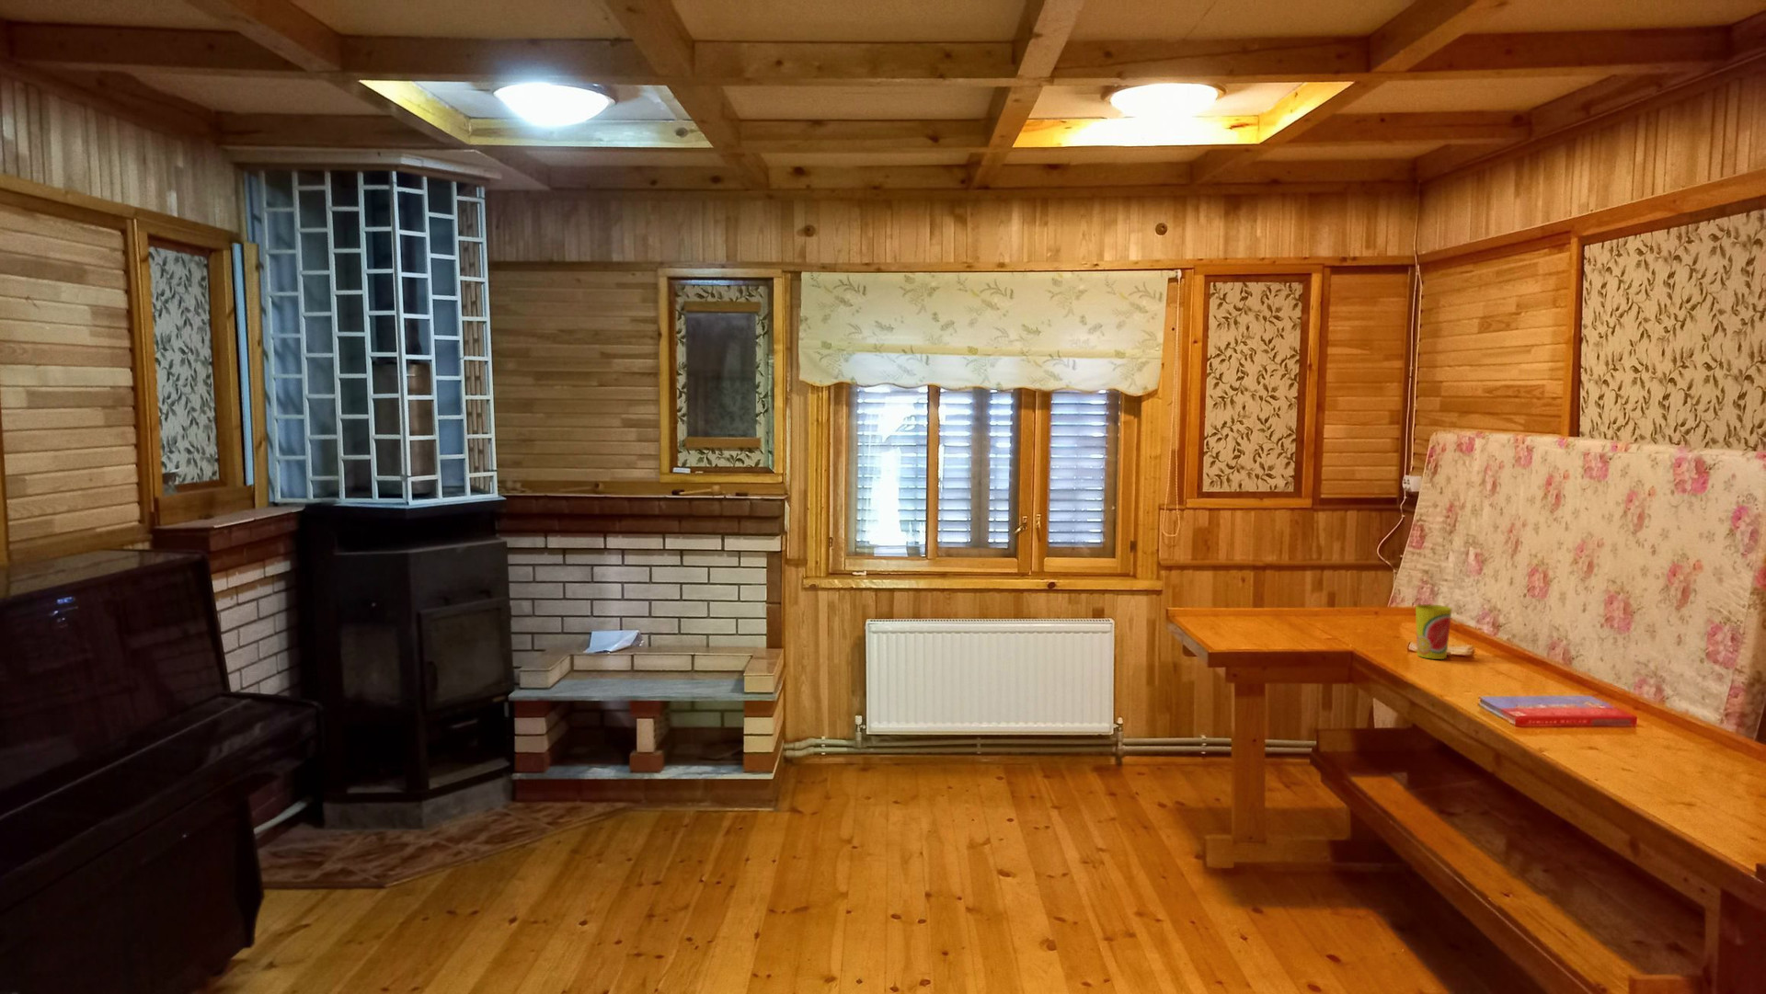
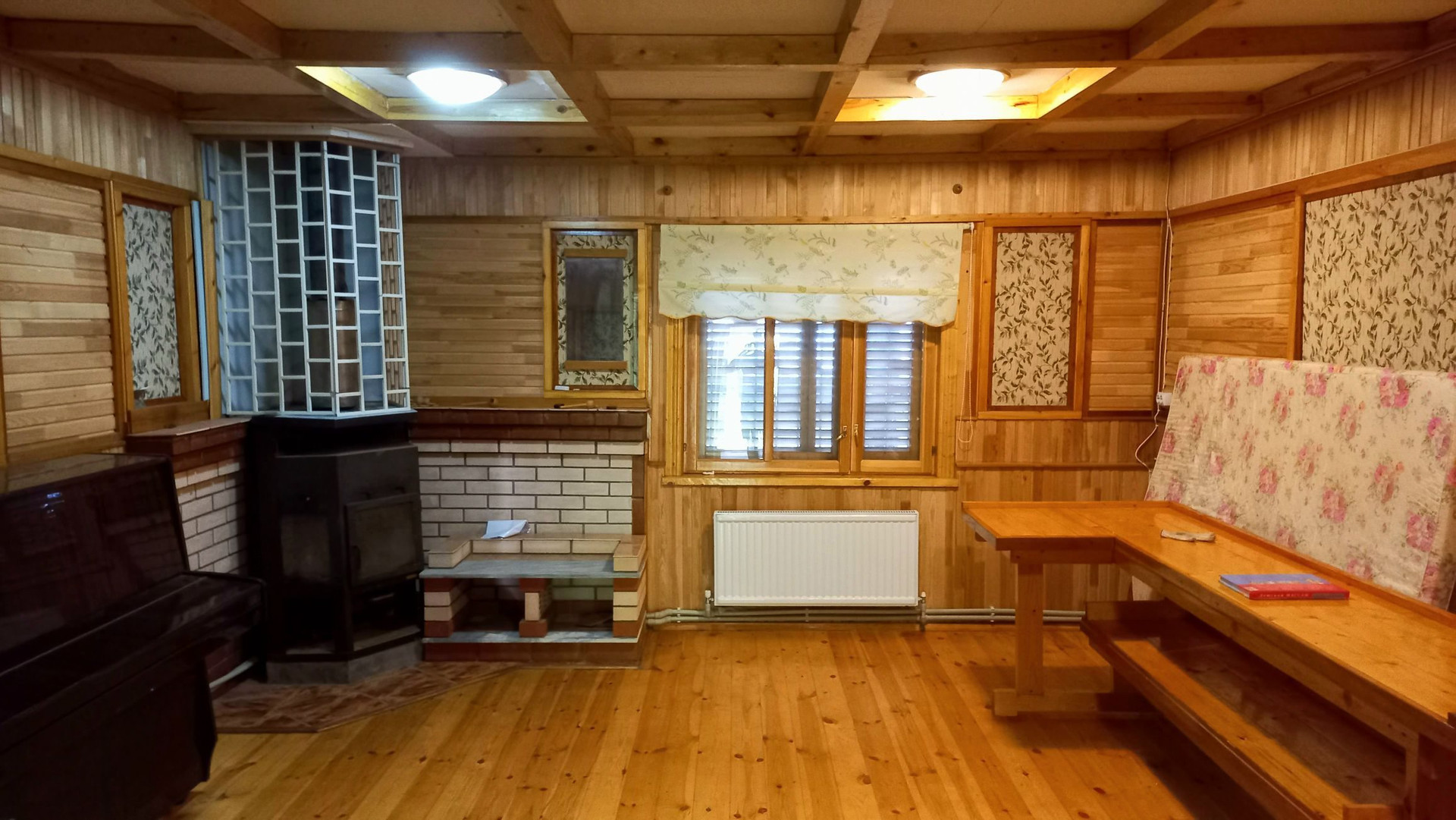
- cup [1414,604,1452,661]
